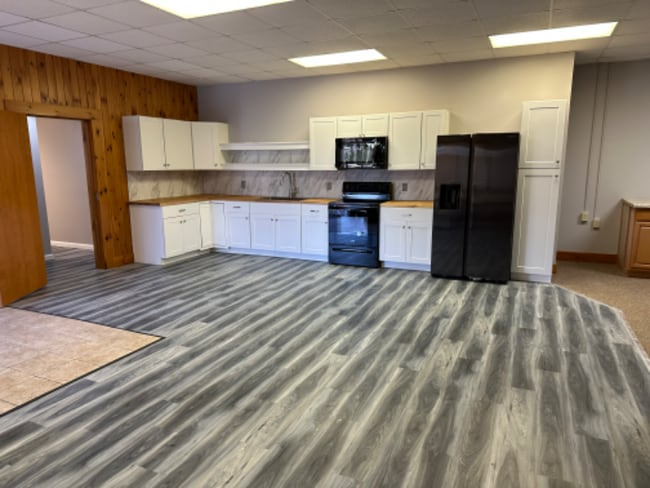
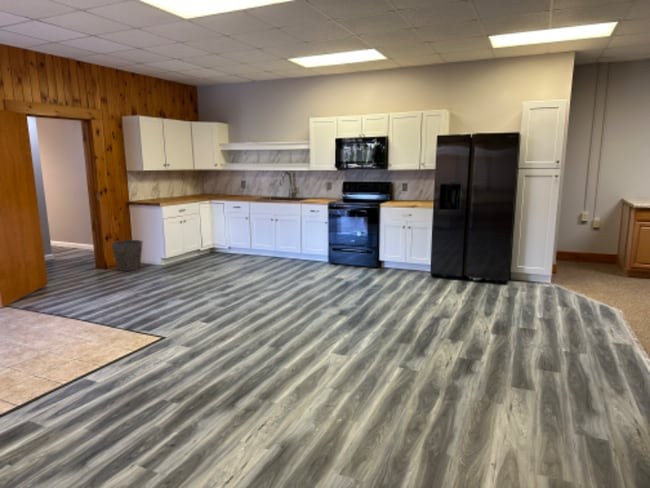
+ waste bin [110,239,143,272]
